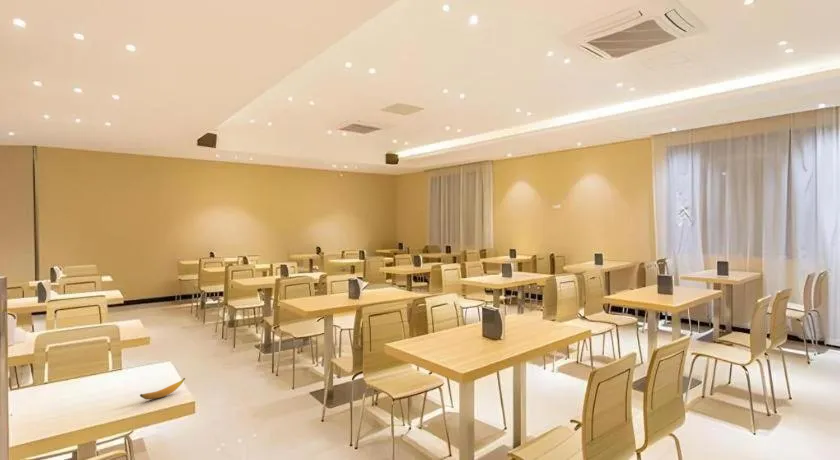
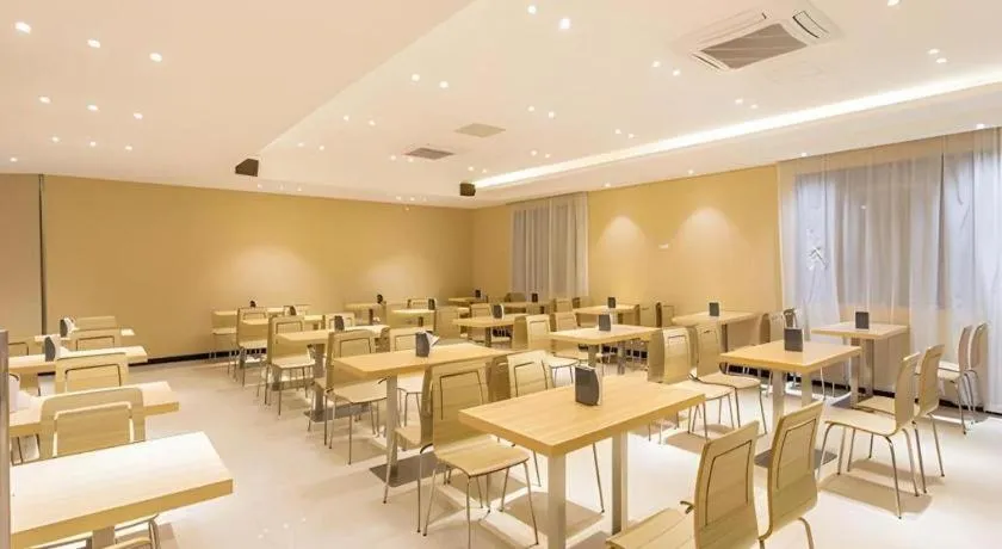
- banana [139,377,186,400]
